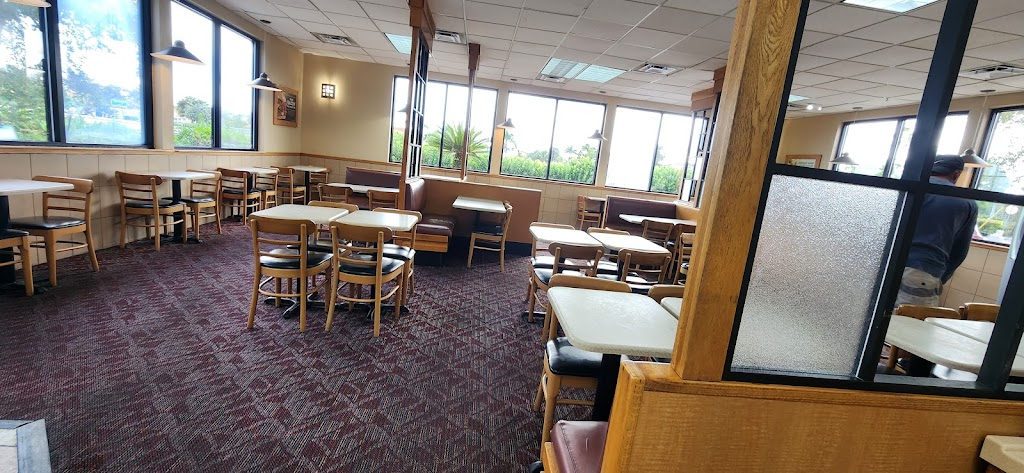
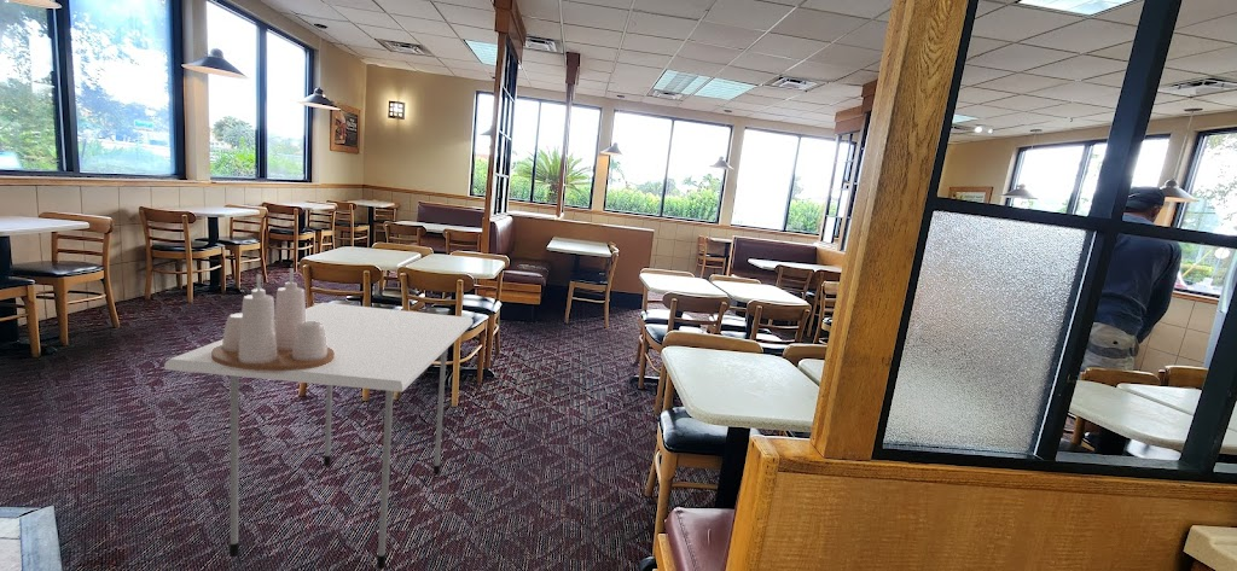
+ condiment set [211,268,335,371]
+ dining table [163,302,474,570]
